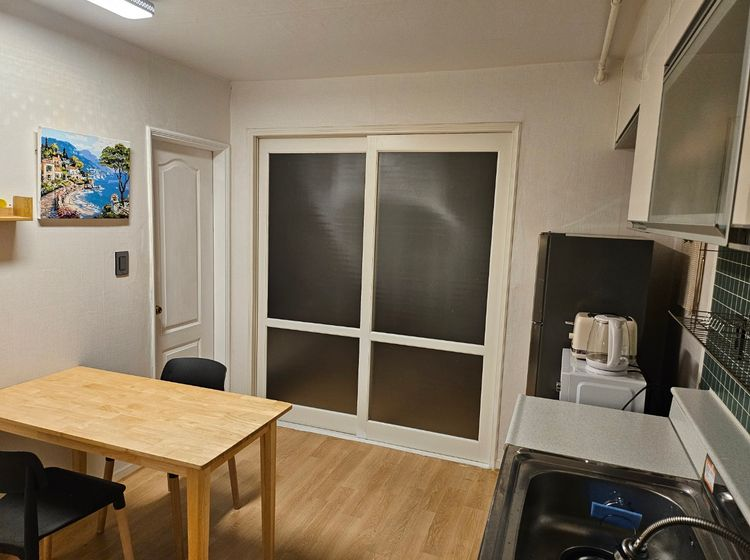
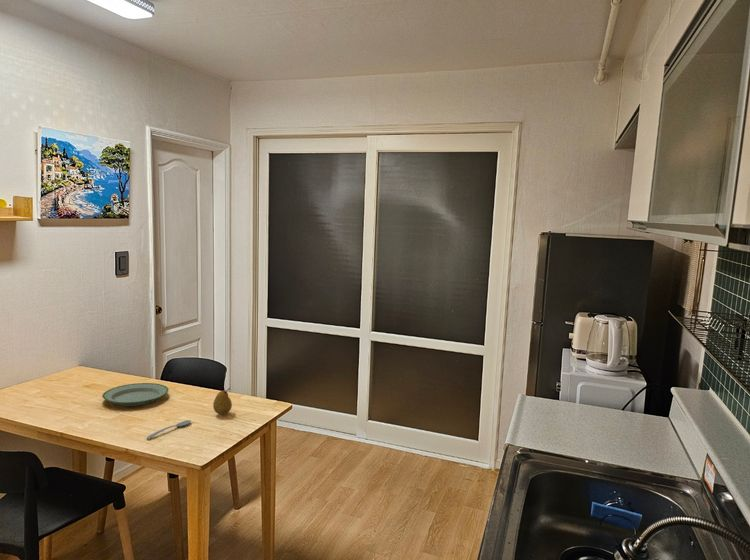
+ spoon [146,419,192,440]
+ plate [101,382,169,407]
+ fruit [212,387,233,416]
